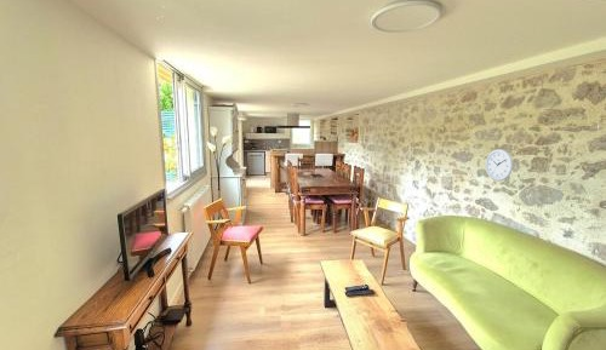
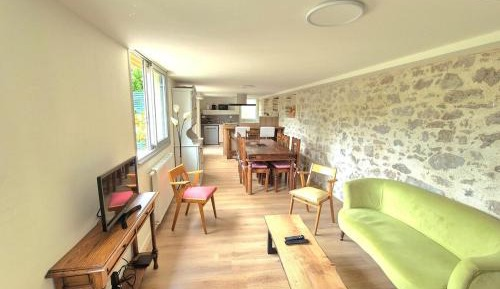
- wall clock [485,148,514,182]
